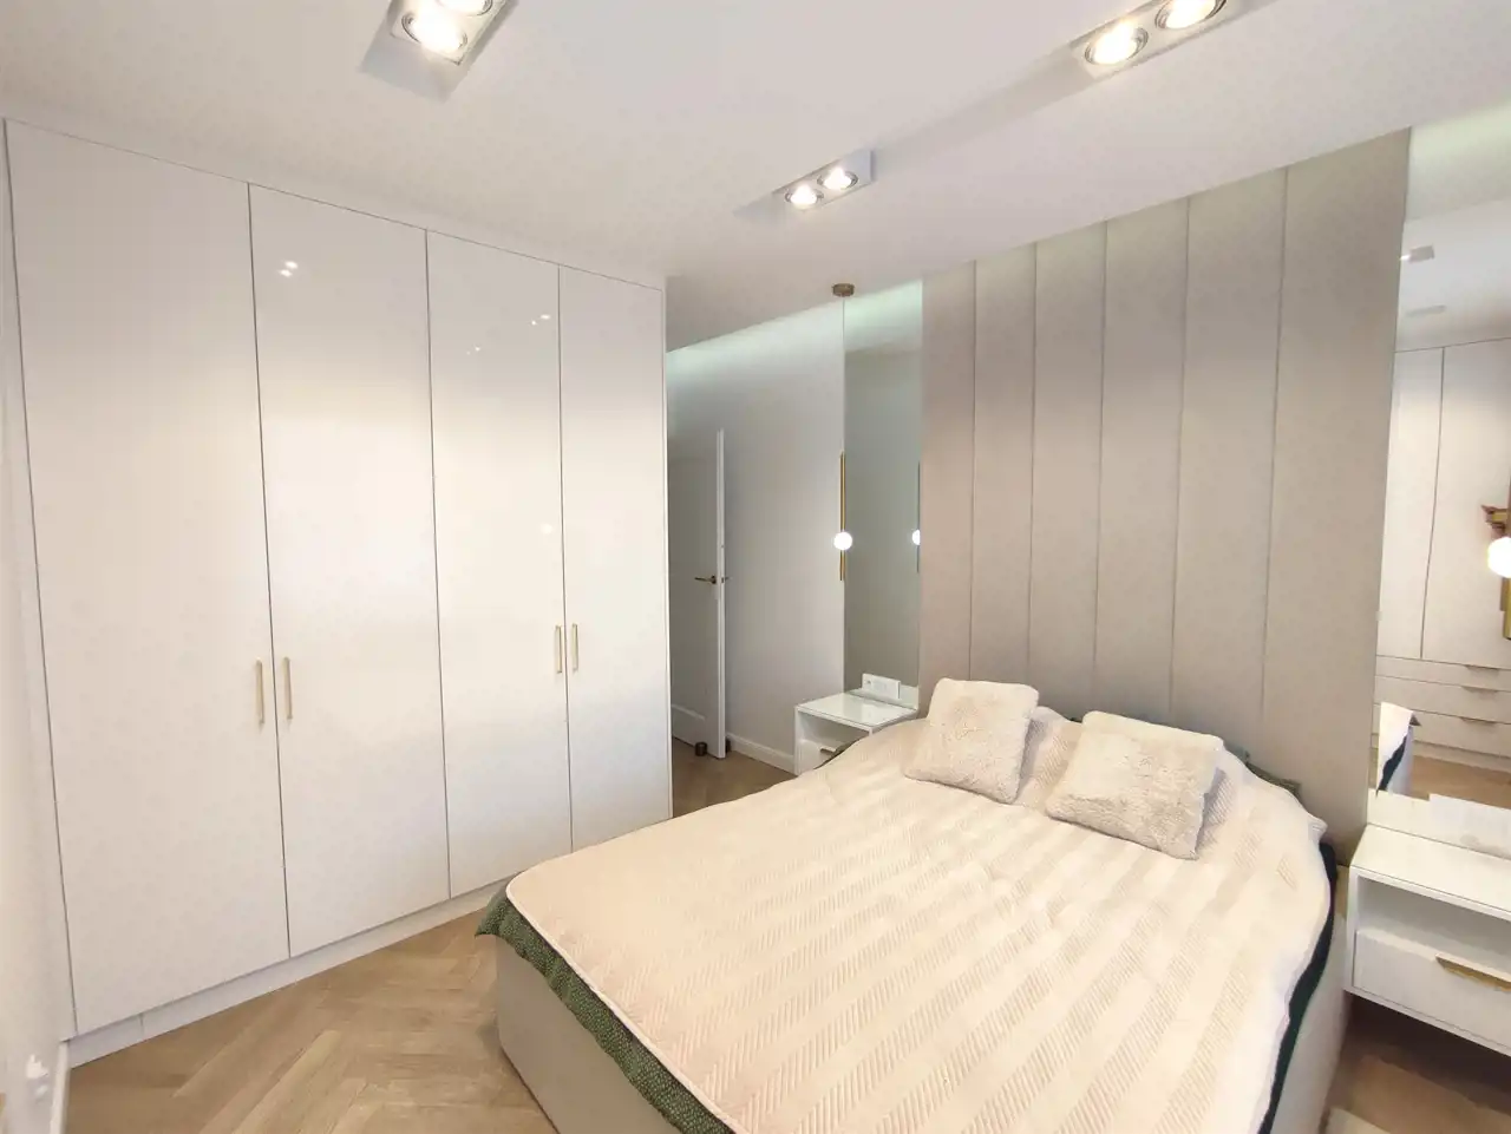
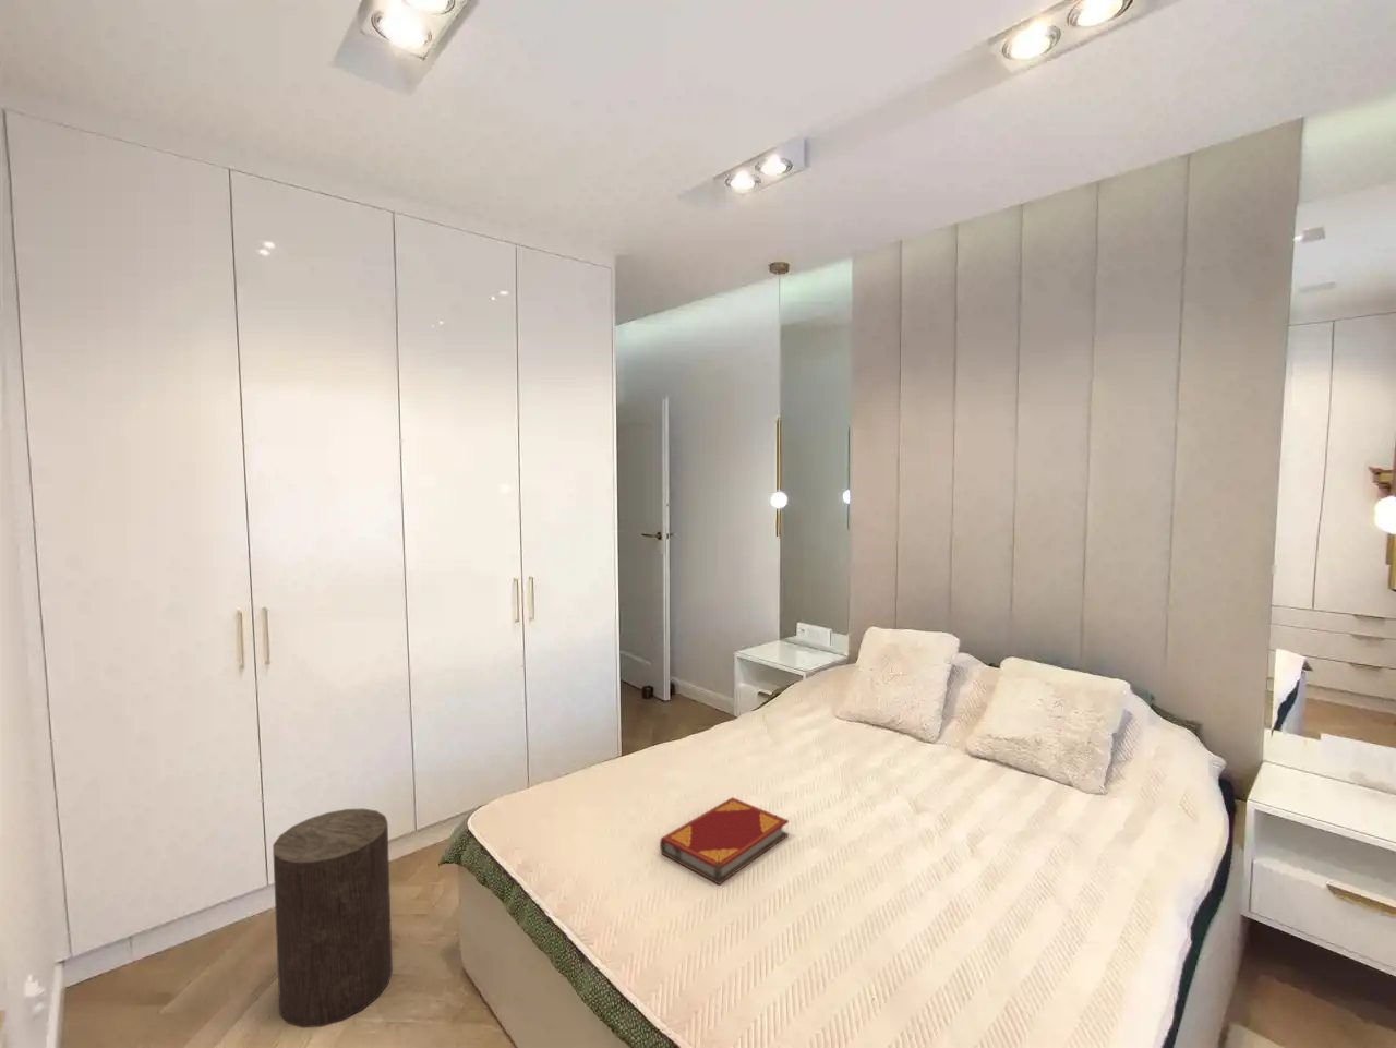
+ stool [272,807,394,1028]
+ hardback book [658,796,789,885]
